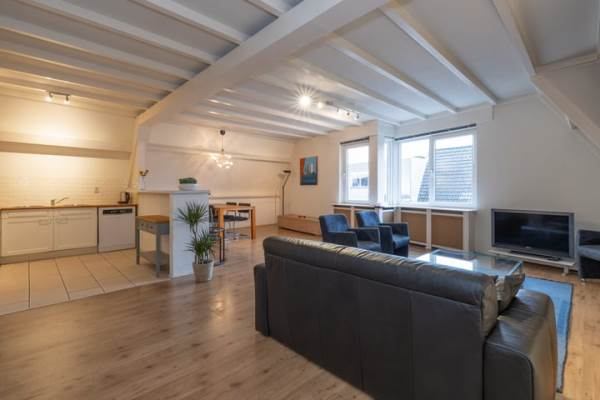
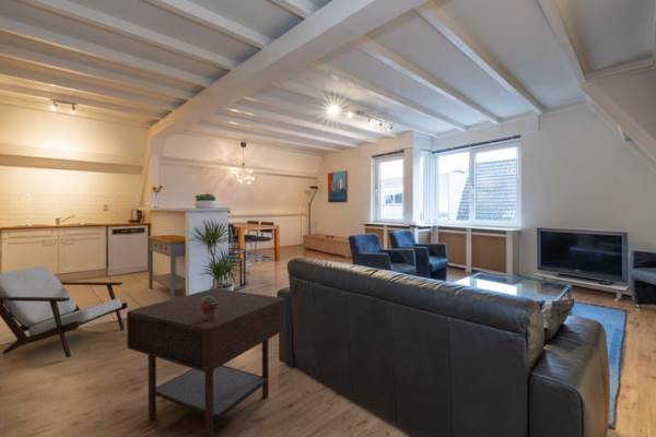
+ armchair [0,265,128,358]
+ potted succulent [200,296,219,321]
+ side table [126,287,285,437]
